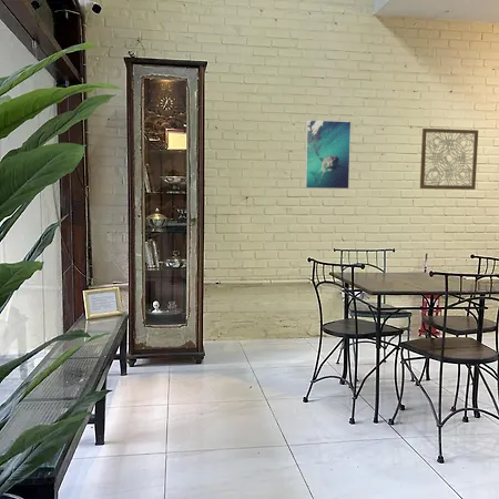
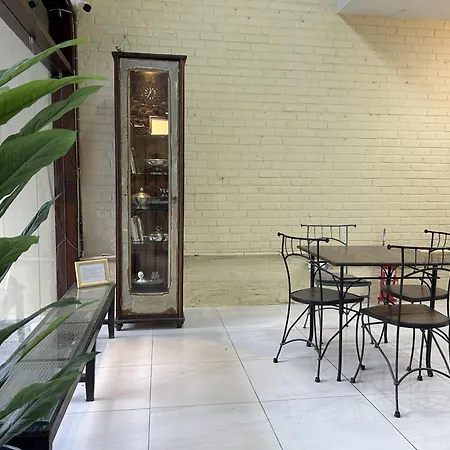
- wall art [419,128,479,191]
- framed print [304,119,352,190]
